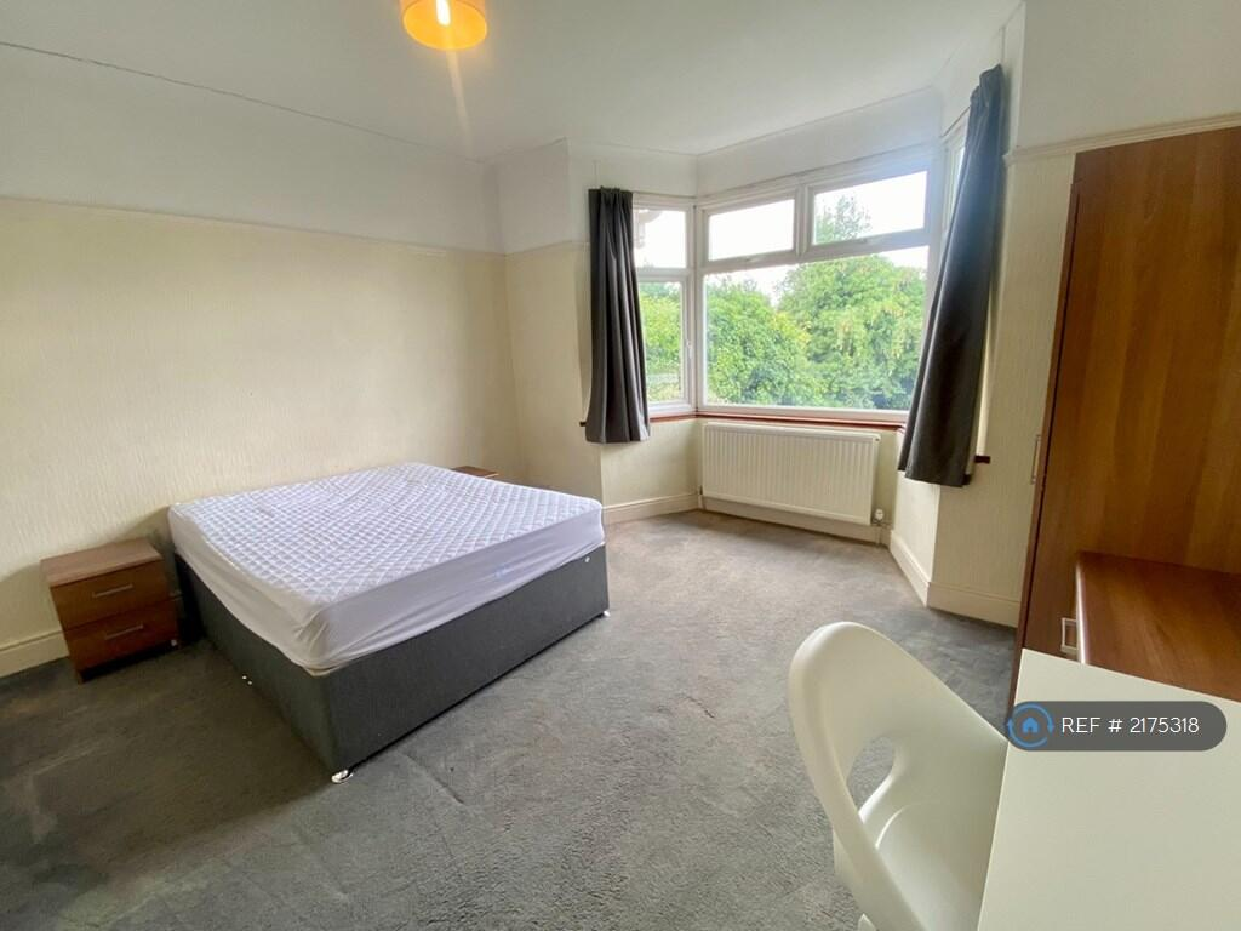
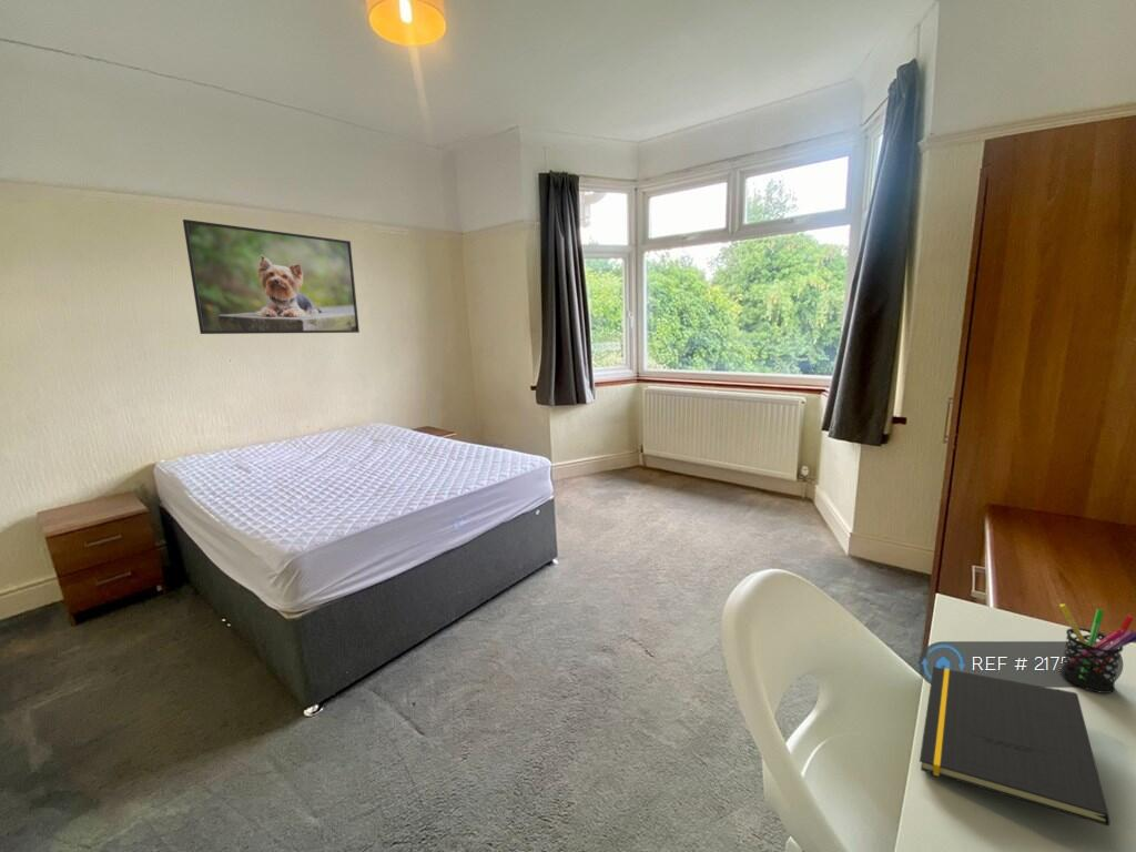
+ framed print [182,219,361,335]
+ pen holder [1058,602,1136,694]
+ notepad [919,666,1112,828]
